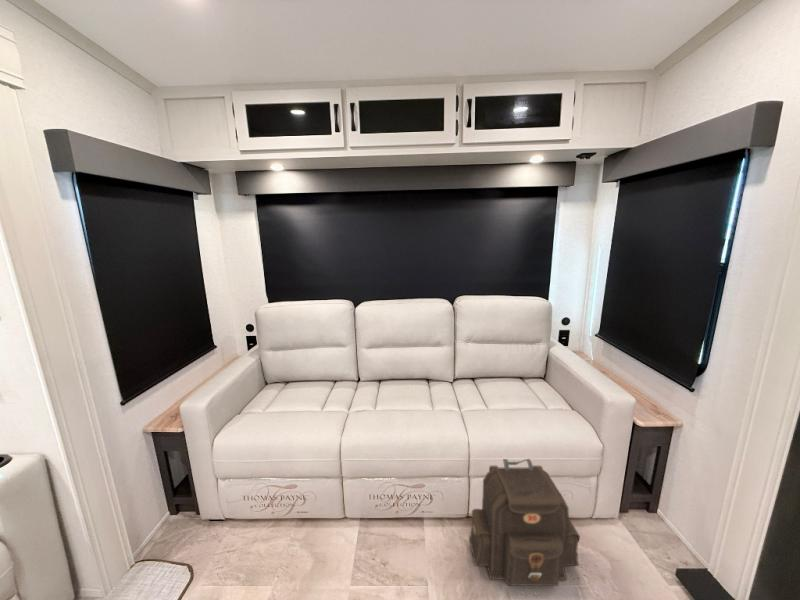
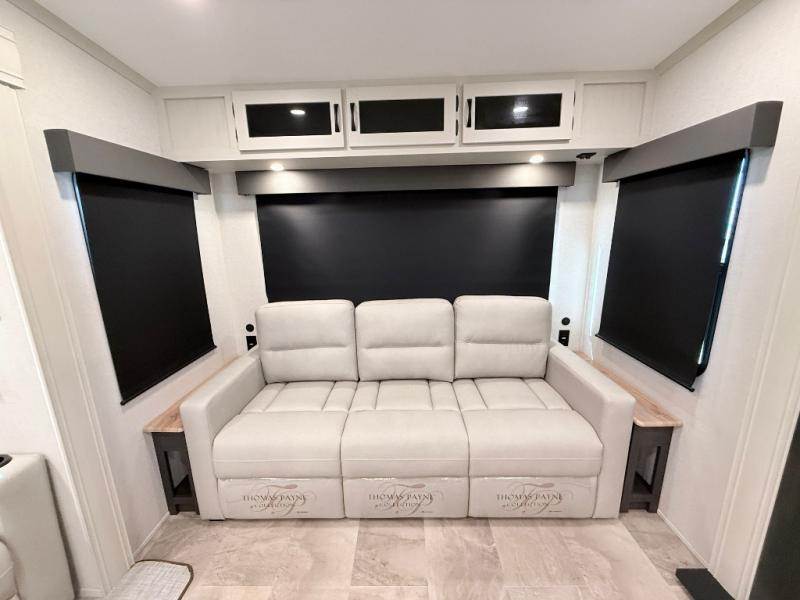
- backpack [468,458,581,587]
